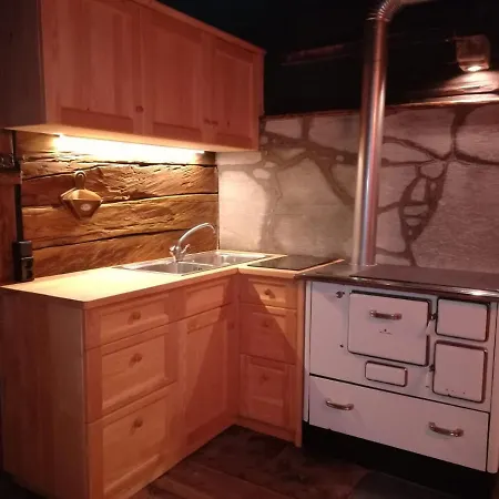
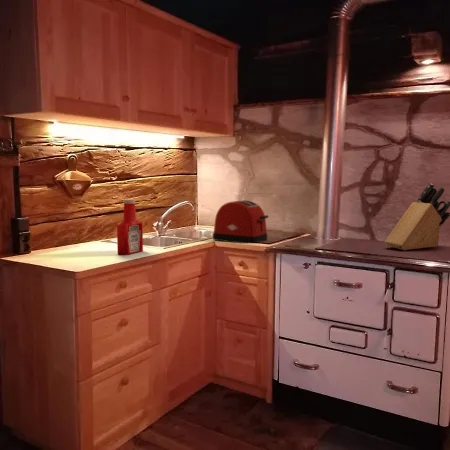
+ toaster [212,199,269,244]
+ knife block [384,183,450,251]
+ soap bottle [116,198,144,256]
